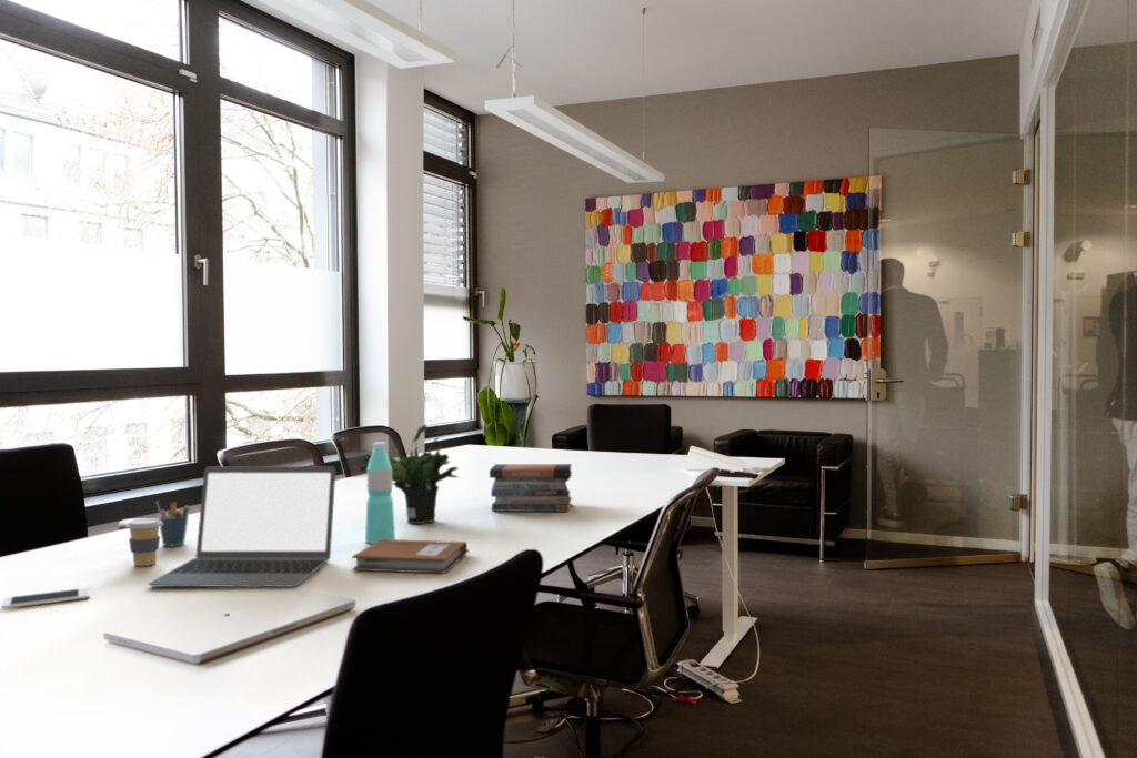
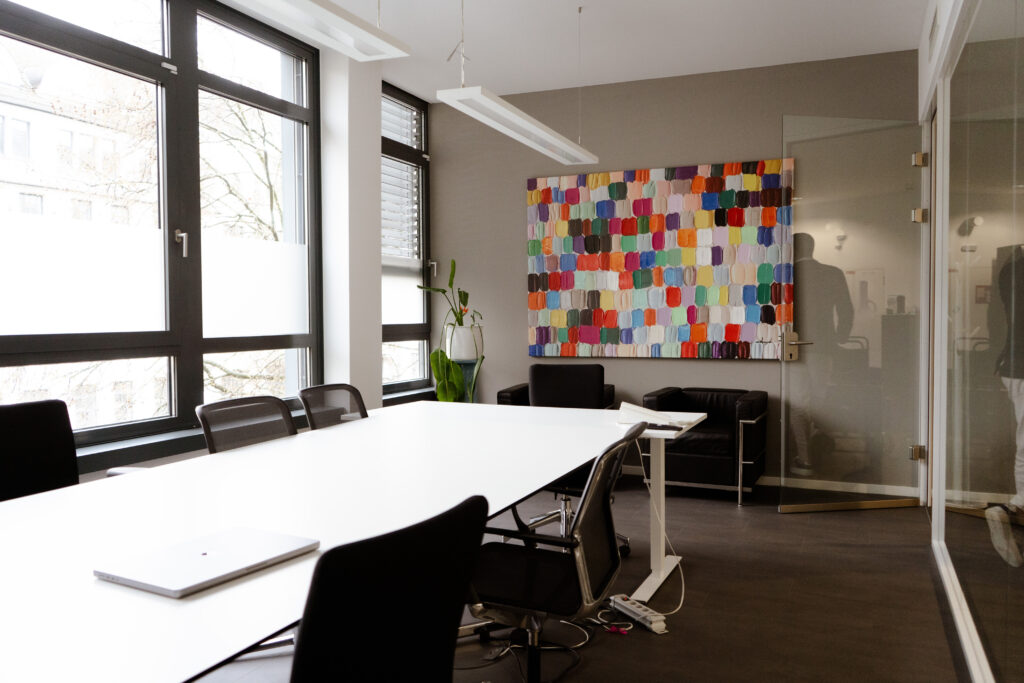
- potted plant [359,423,460,525]
- water bottle [364,442,396,545]
- pen holder [155,501,191,548]
- book stack [489,463,573,513]
- laptop [147,465,336,587]
- notebook [351,538,471,575]
- cell phone [1,587,90,609]
- coffee cup [125,517,162,567]
